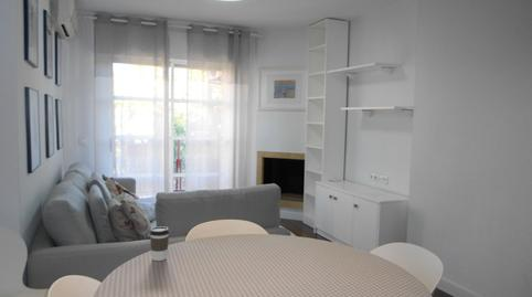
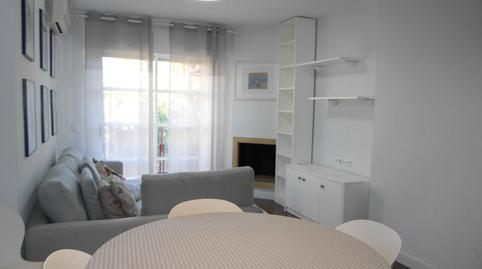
- coffee cup [149,225,170,262]
